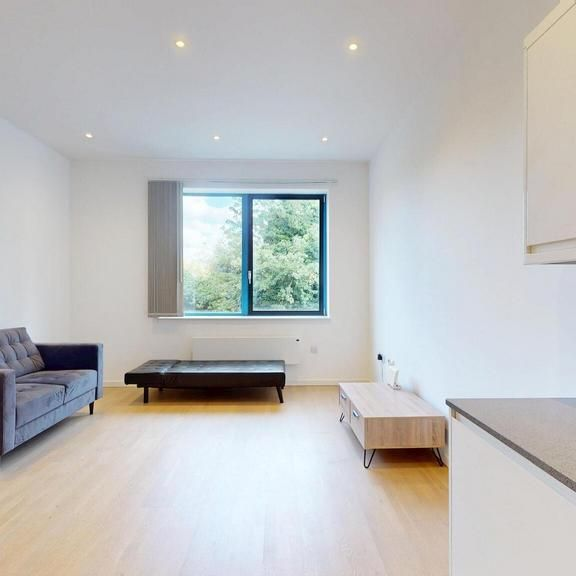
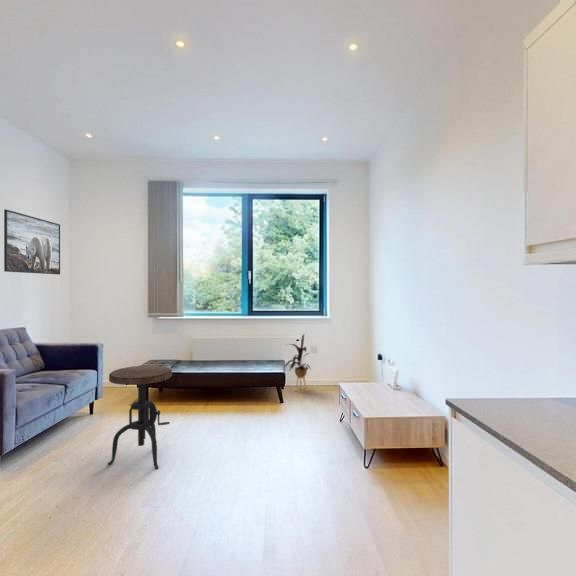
+ side table [107,364,173,470]
+ house plant [284,333,312,393]
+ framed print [3,208,61,275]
